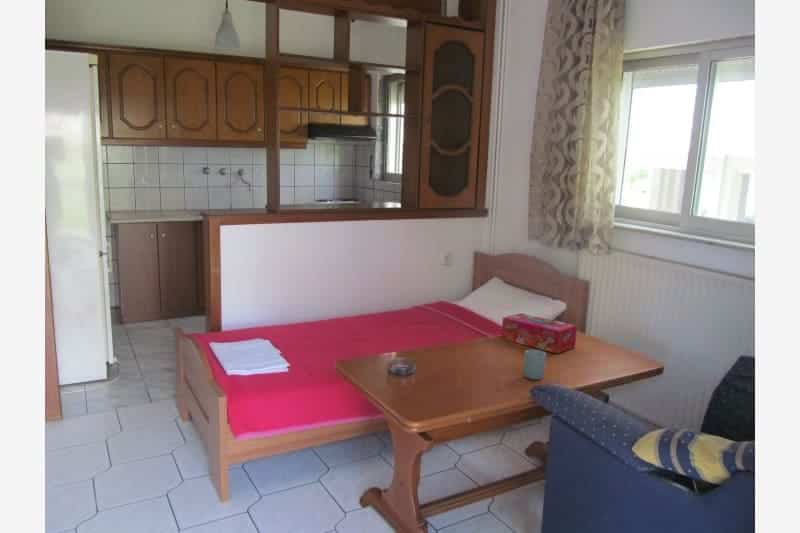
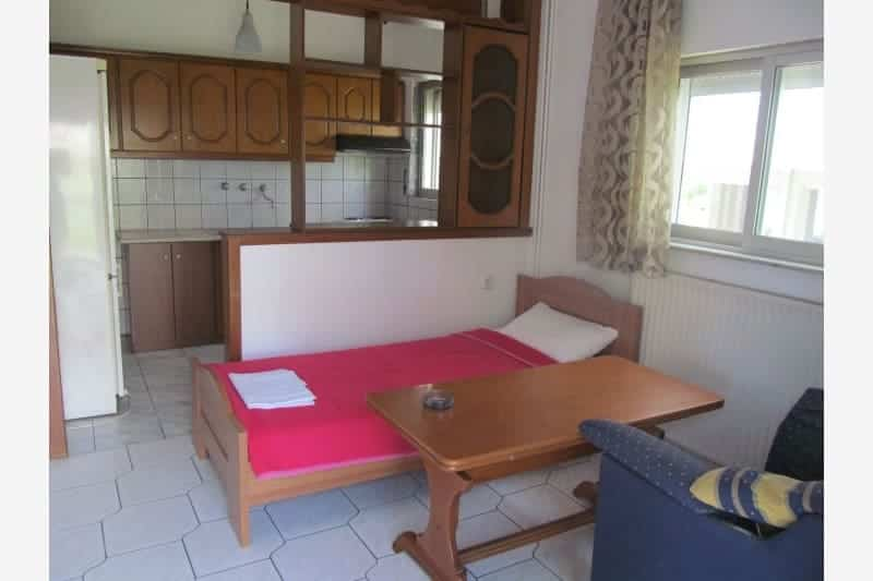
- cup [523,349,547,381]
- tissue box [500,312,578,355]
